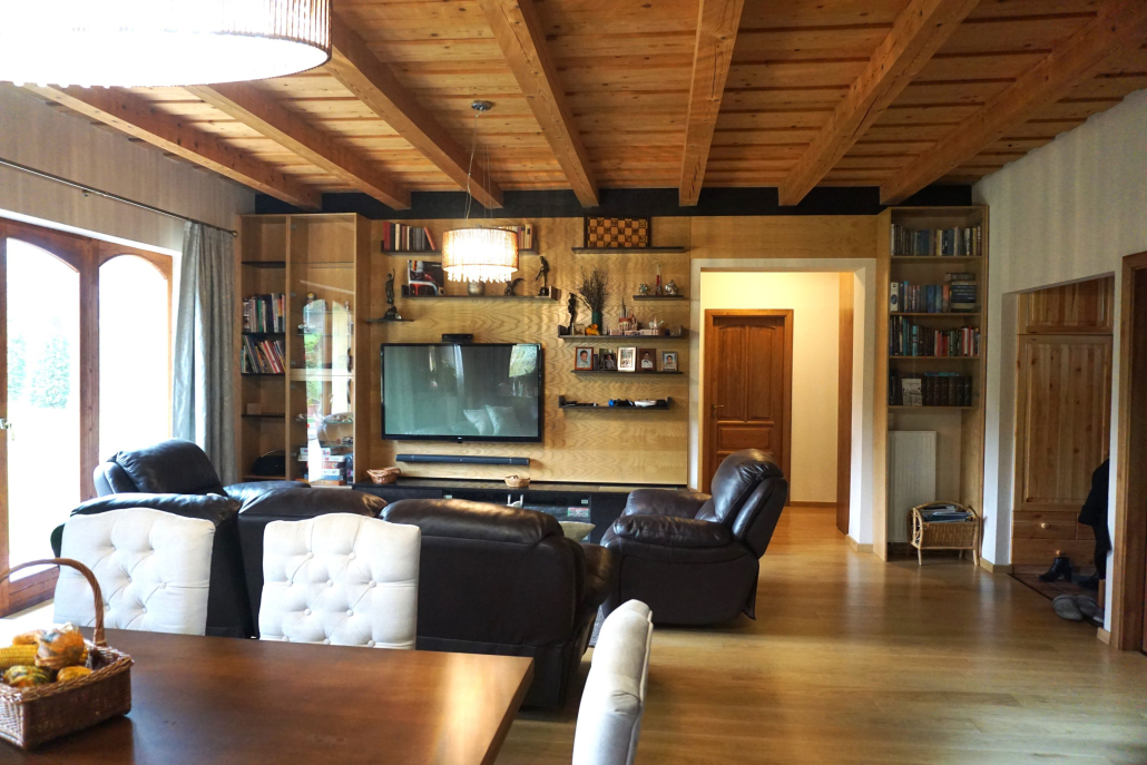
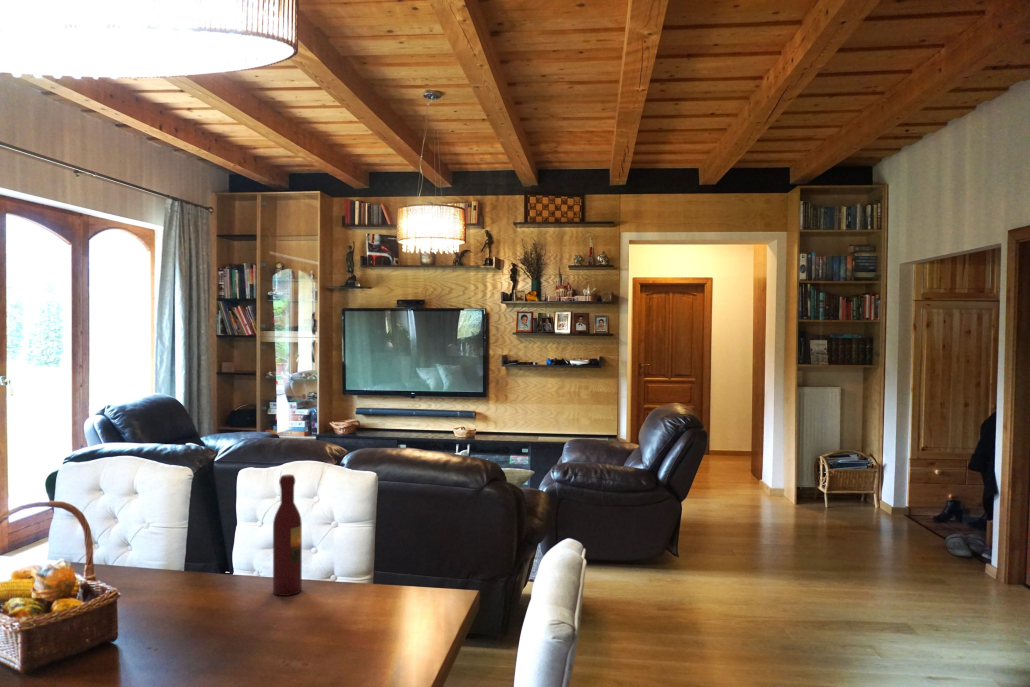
+ wine bottle [272,473,303,597]
